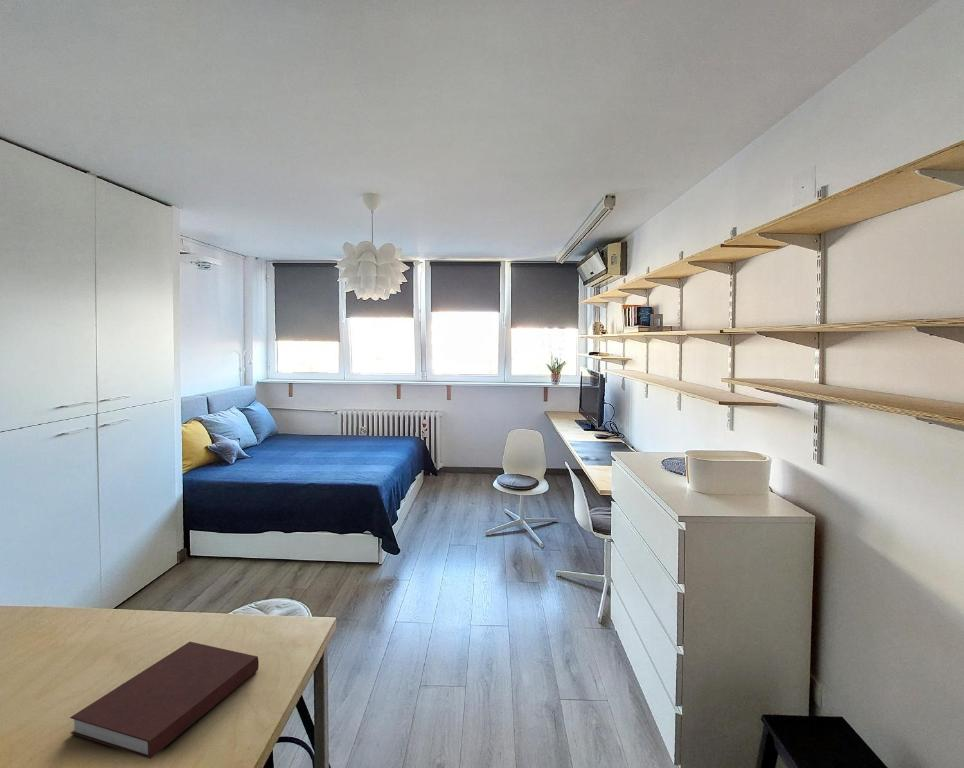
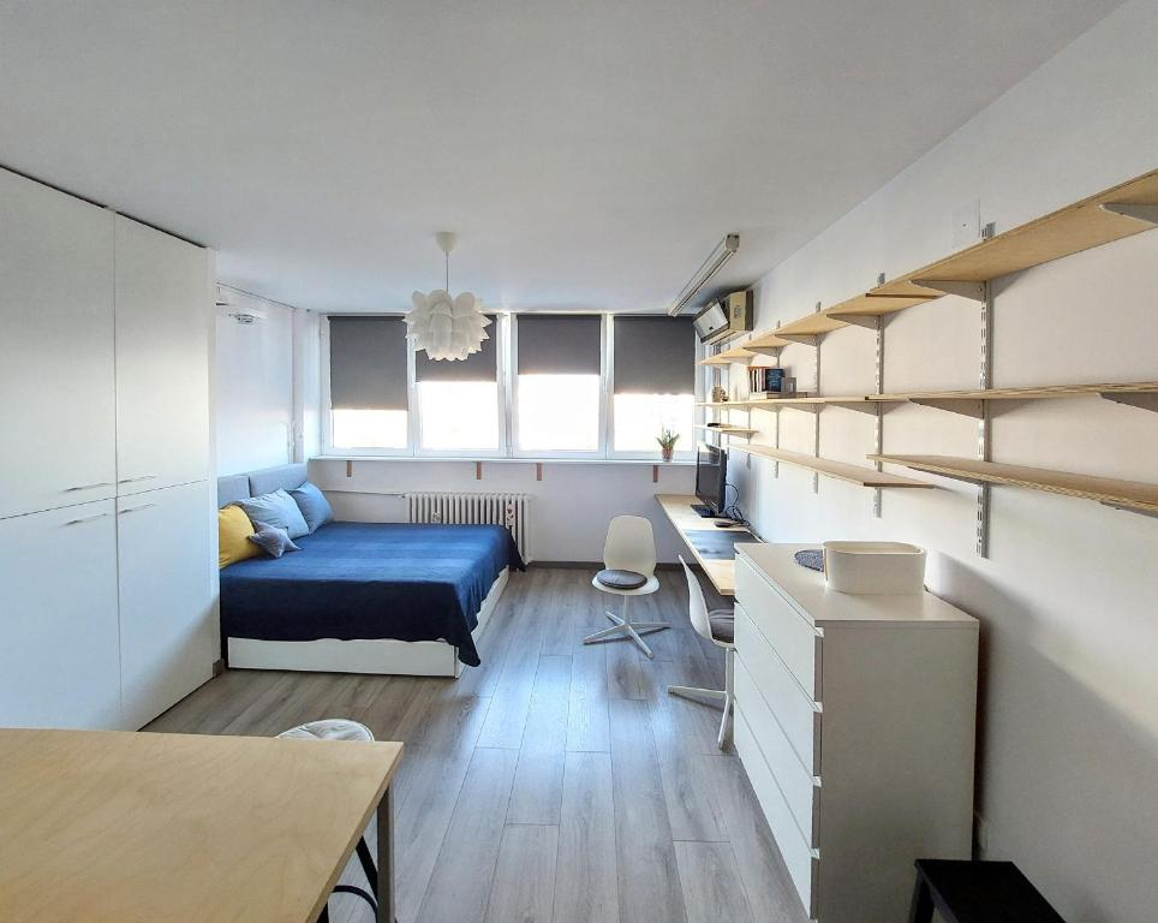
- notebook [69,641,260,760]
